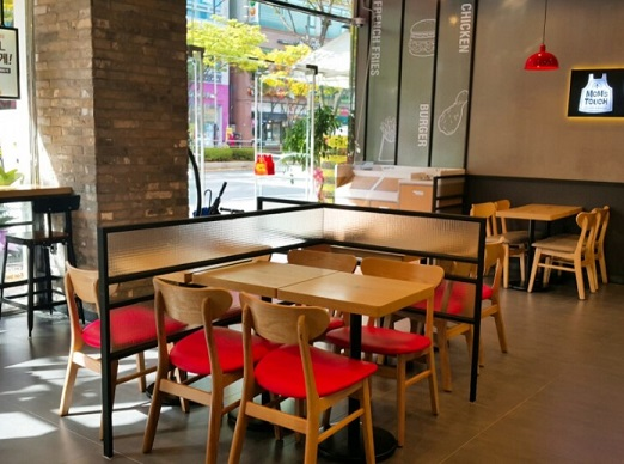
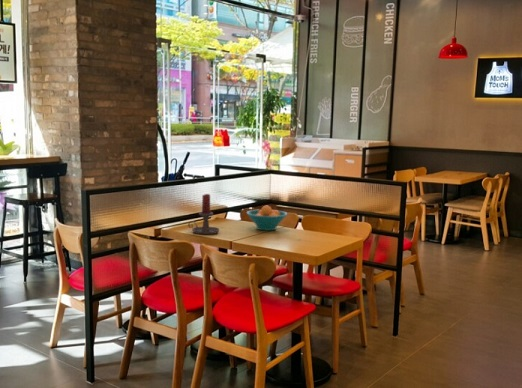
+ fruit bowl [246,205,288,232]
+ candle holder [187,193,221,235]
